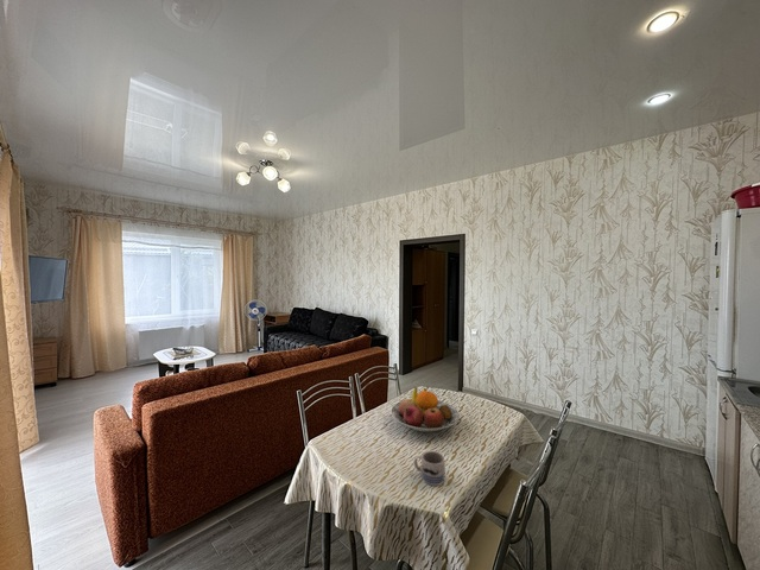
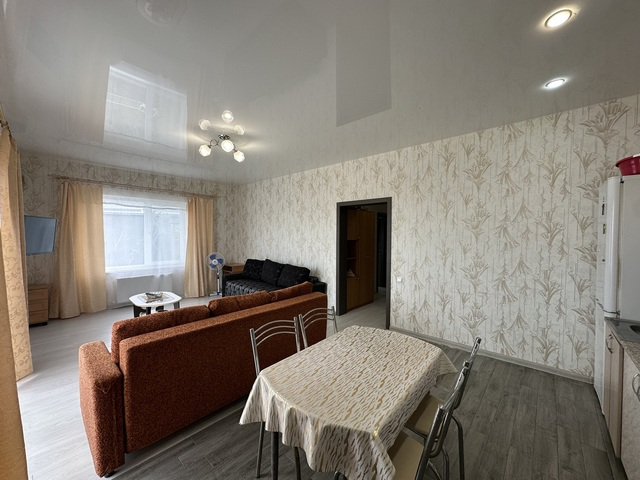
- fruit bowl [390,386,461,433]
- mug [413,450,446,487]
